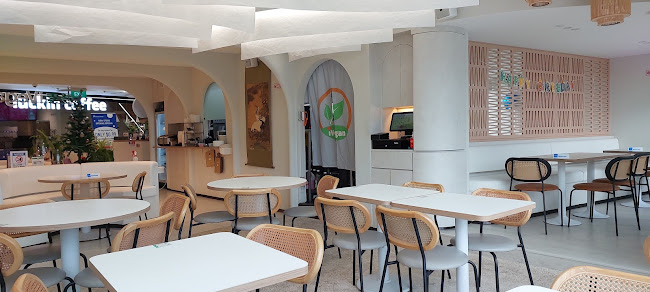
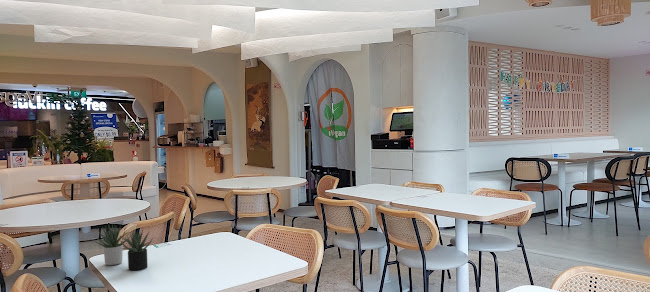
+ succulent plant [93,223,154,271]
